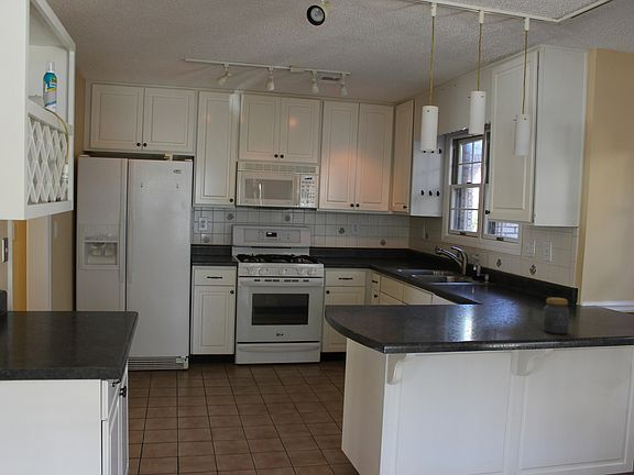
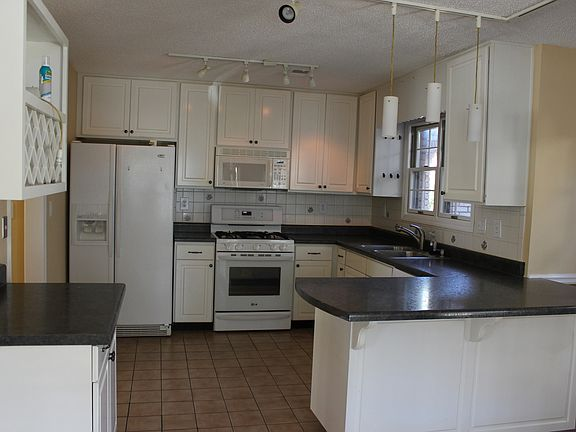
- jar [542,297,570,335]
